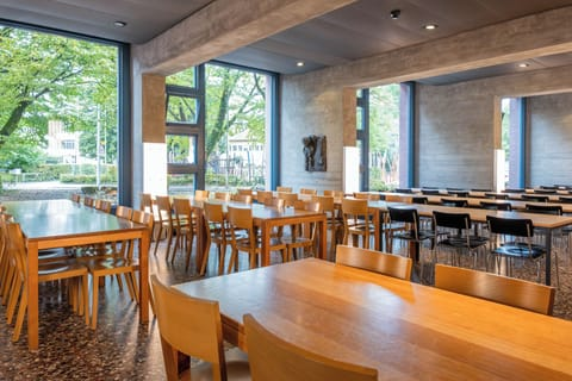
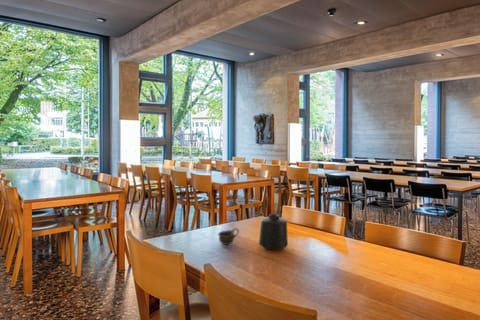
+ mug [258,213,289,251]
+ cup [217,227,240,246]
